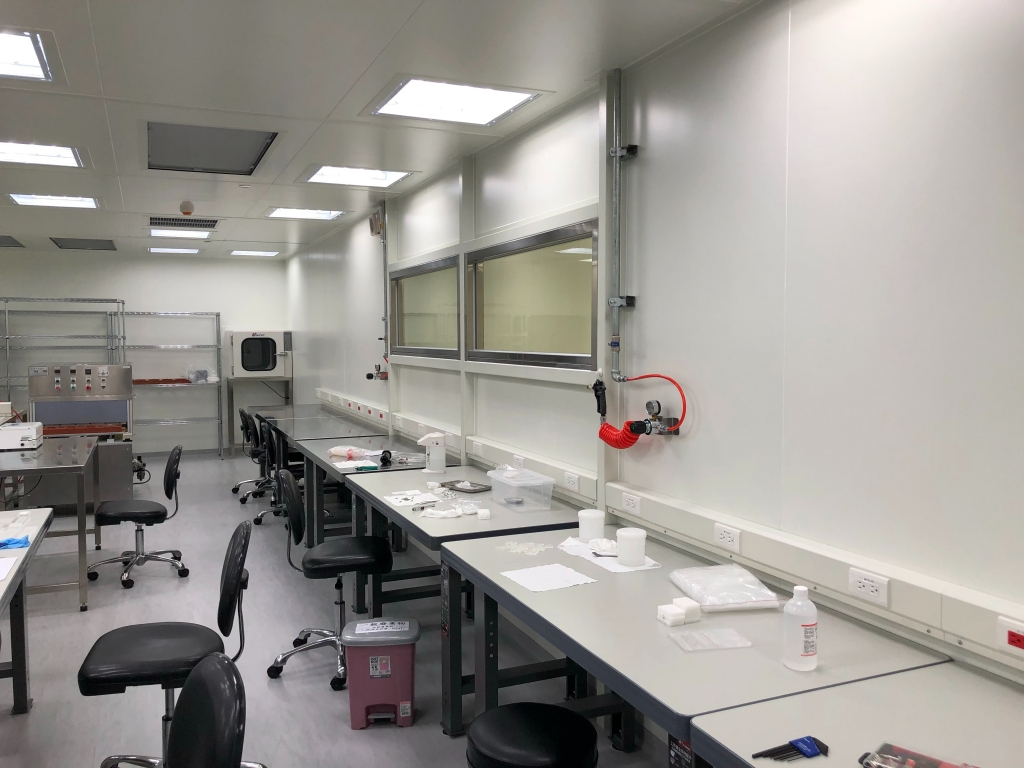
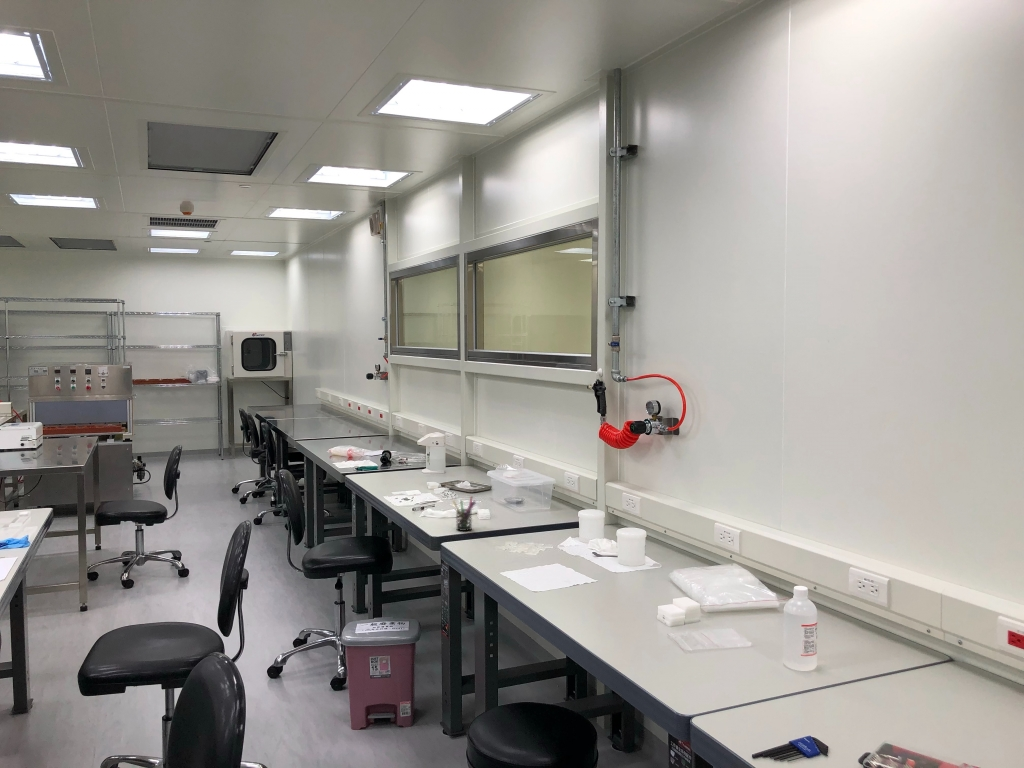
+ pen holder [452,495,477,532]
